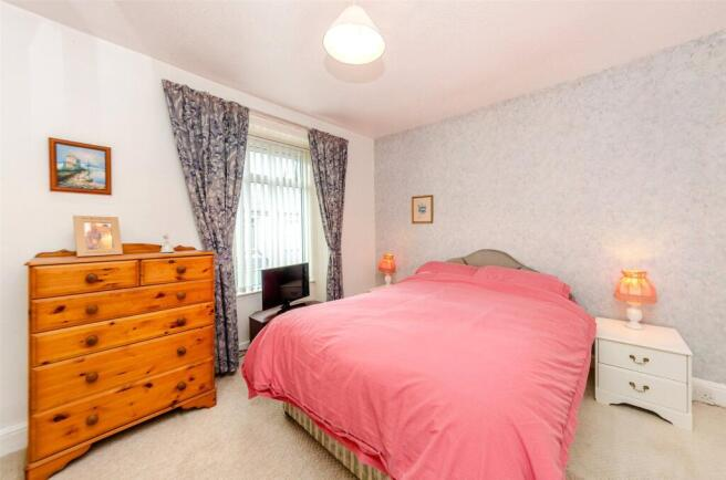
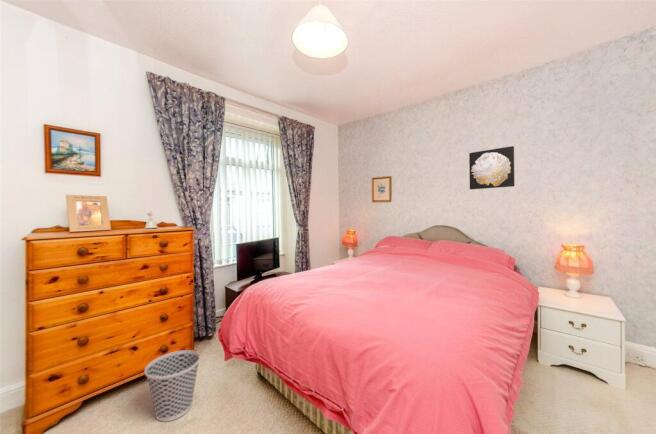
+ wall art [468,145,516,190]
+ wastebasket [144,349,201,423]
